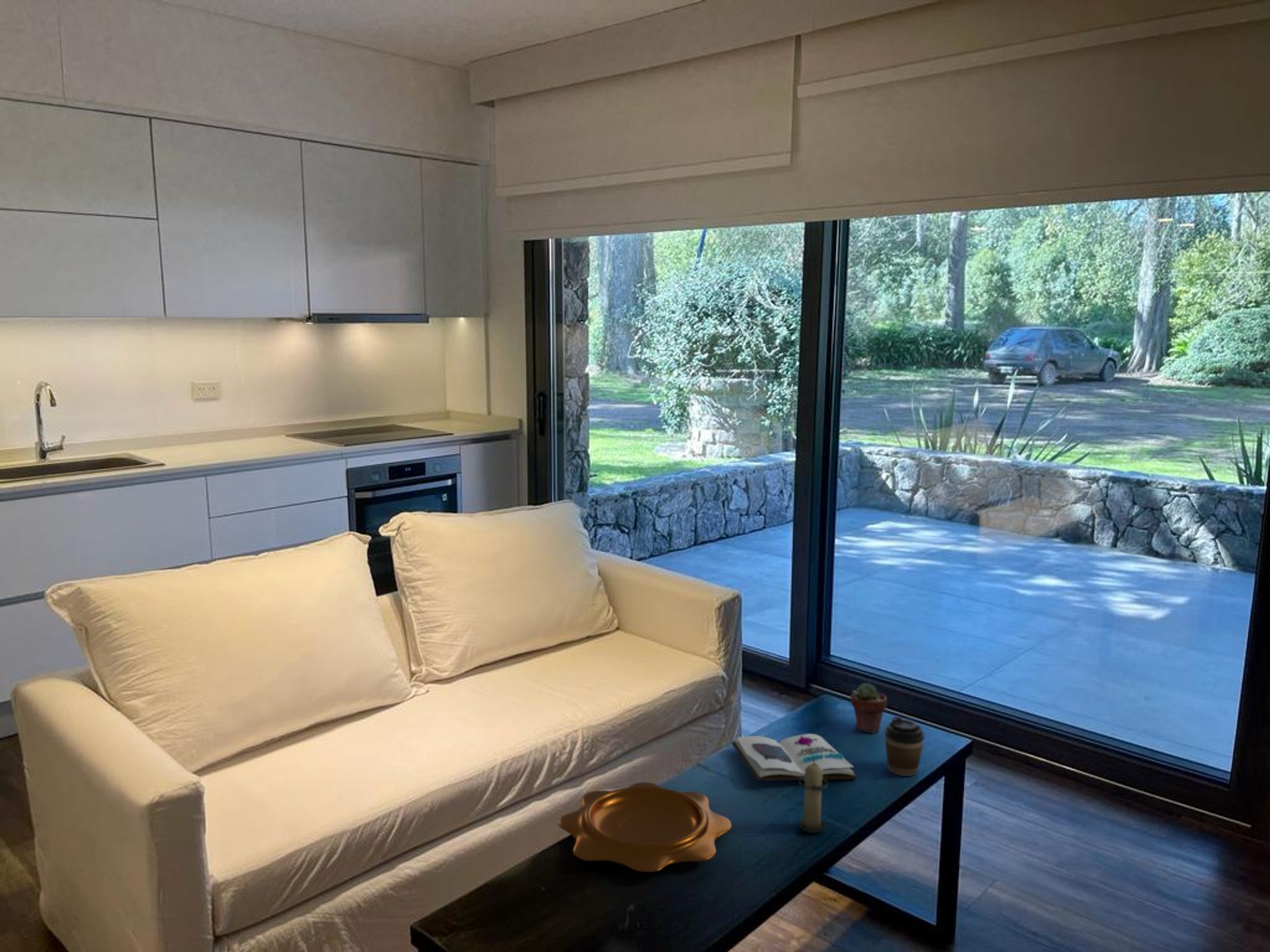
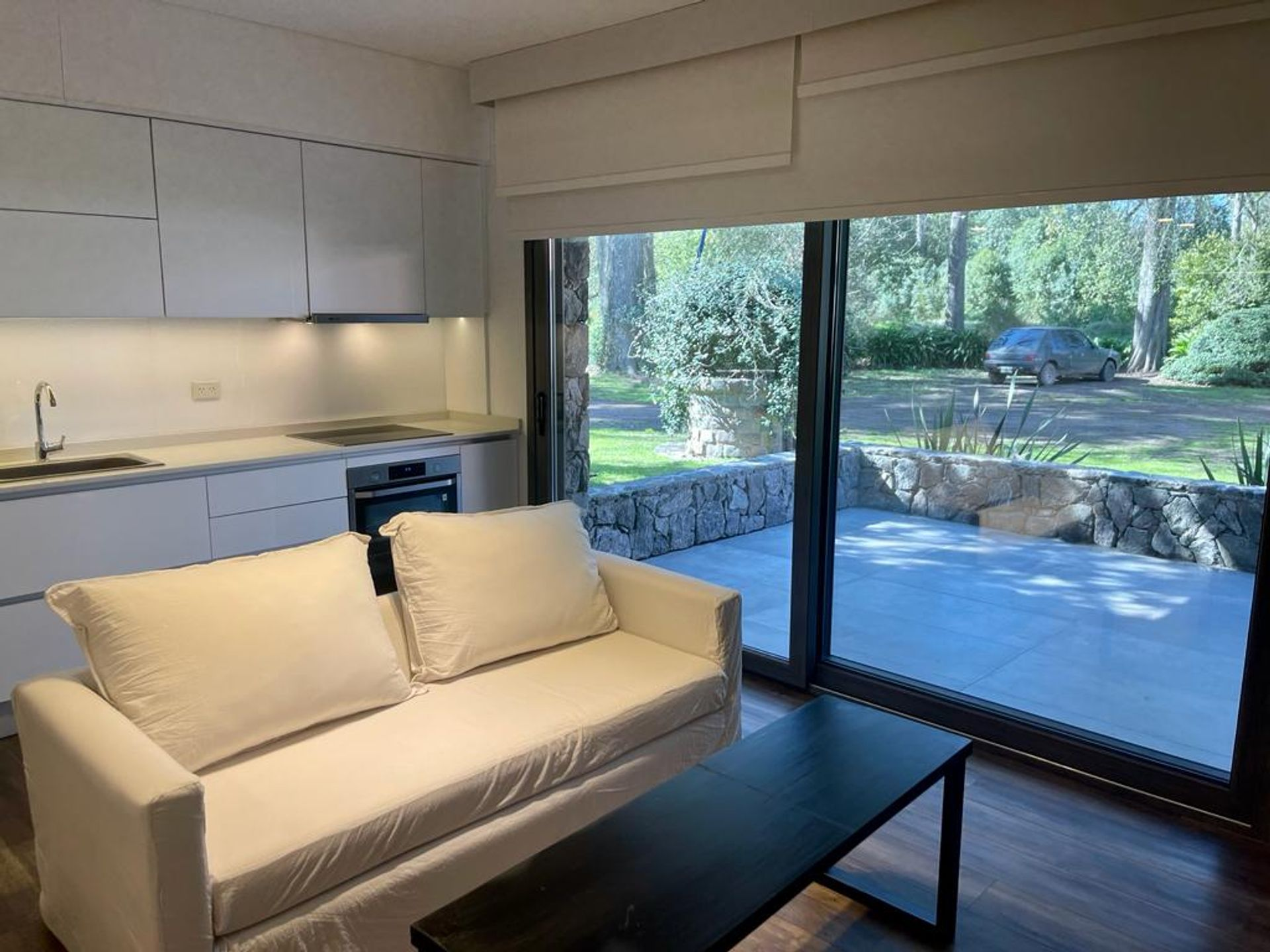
- coffee cup [883,715,925,777]
- book [731,733,858,783]
- potted succulent [850,682,888,734]
- decorative bowl [558,781,732,873]
- candle [796,763,829,834]
